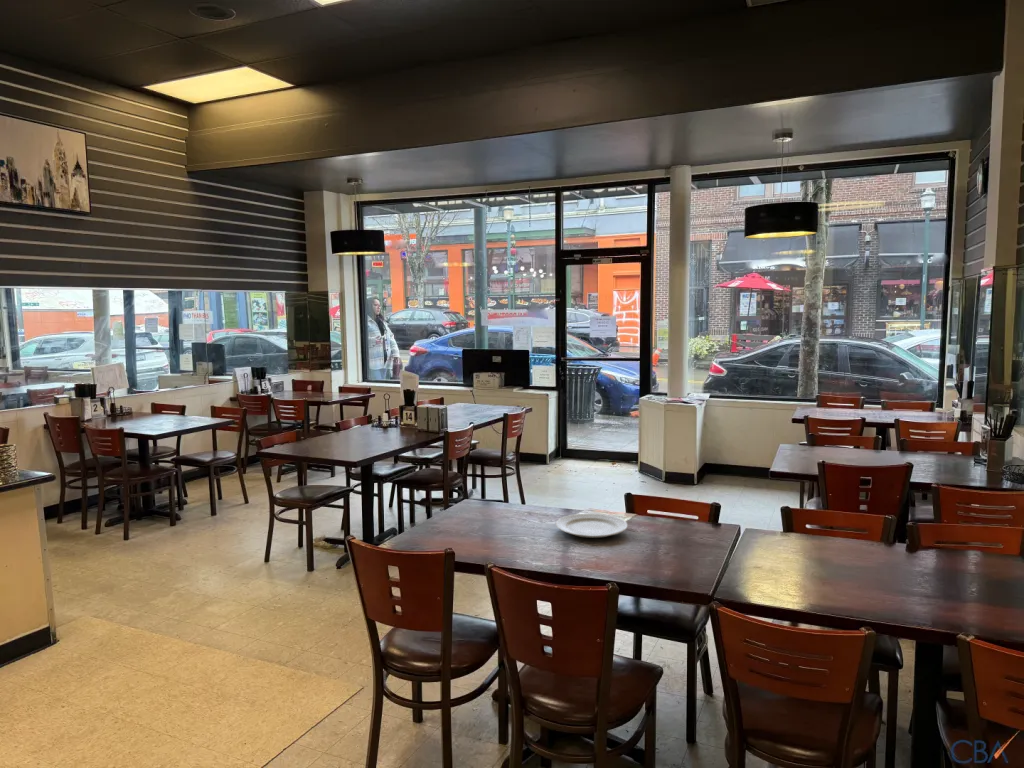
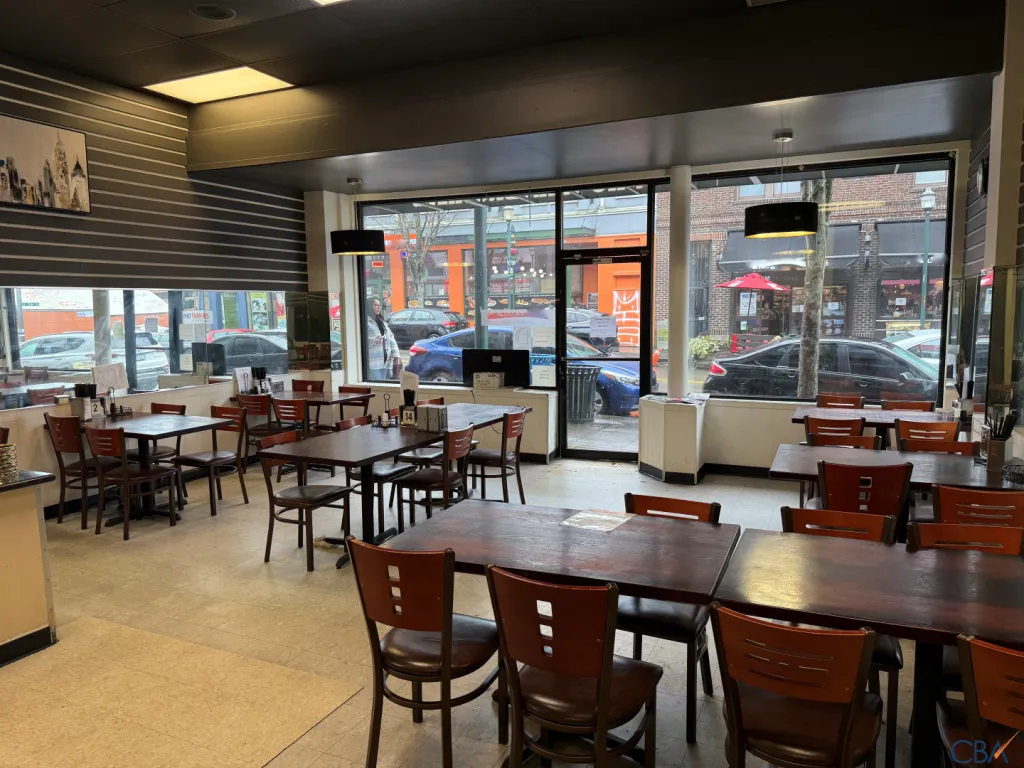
- chinaware [555,513,629,539]
